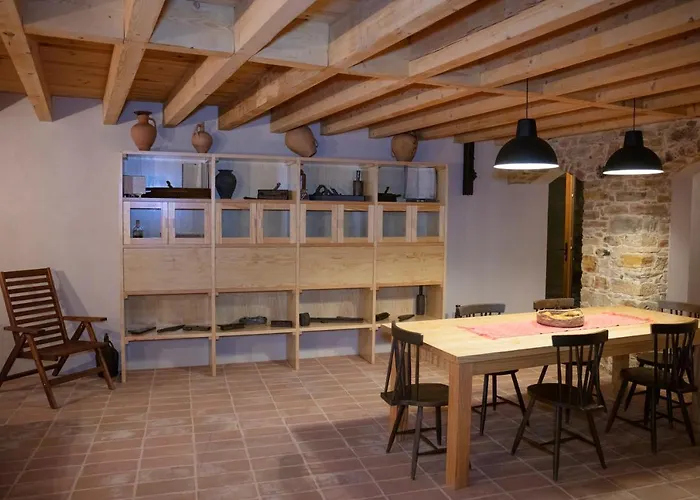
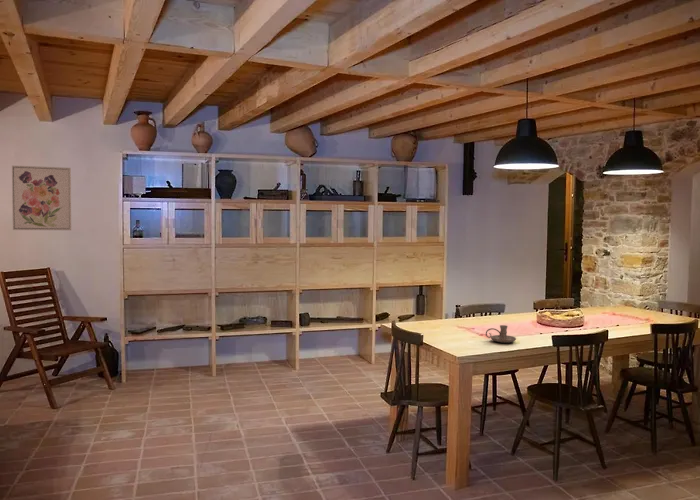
+ candle holder [485,324,517,344]
+ wall art [11,165,72,231]
